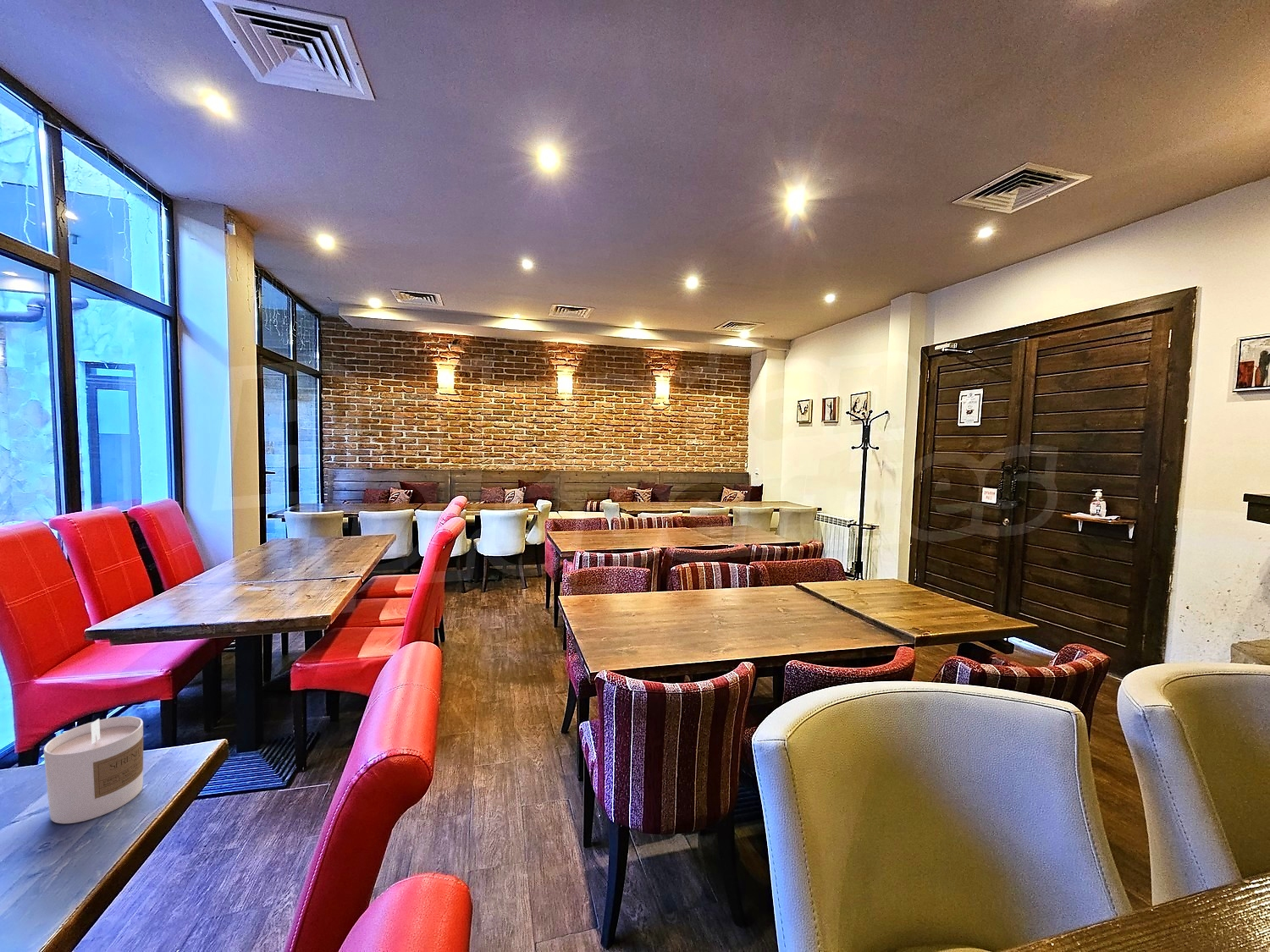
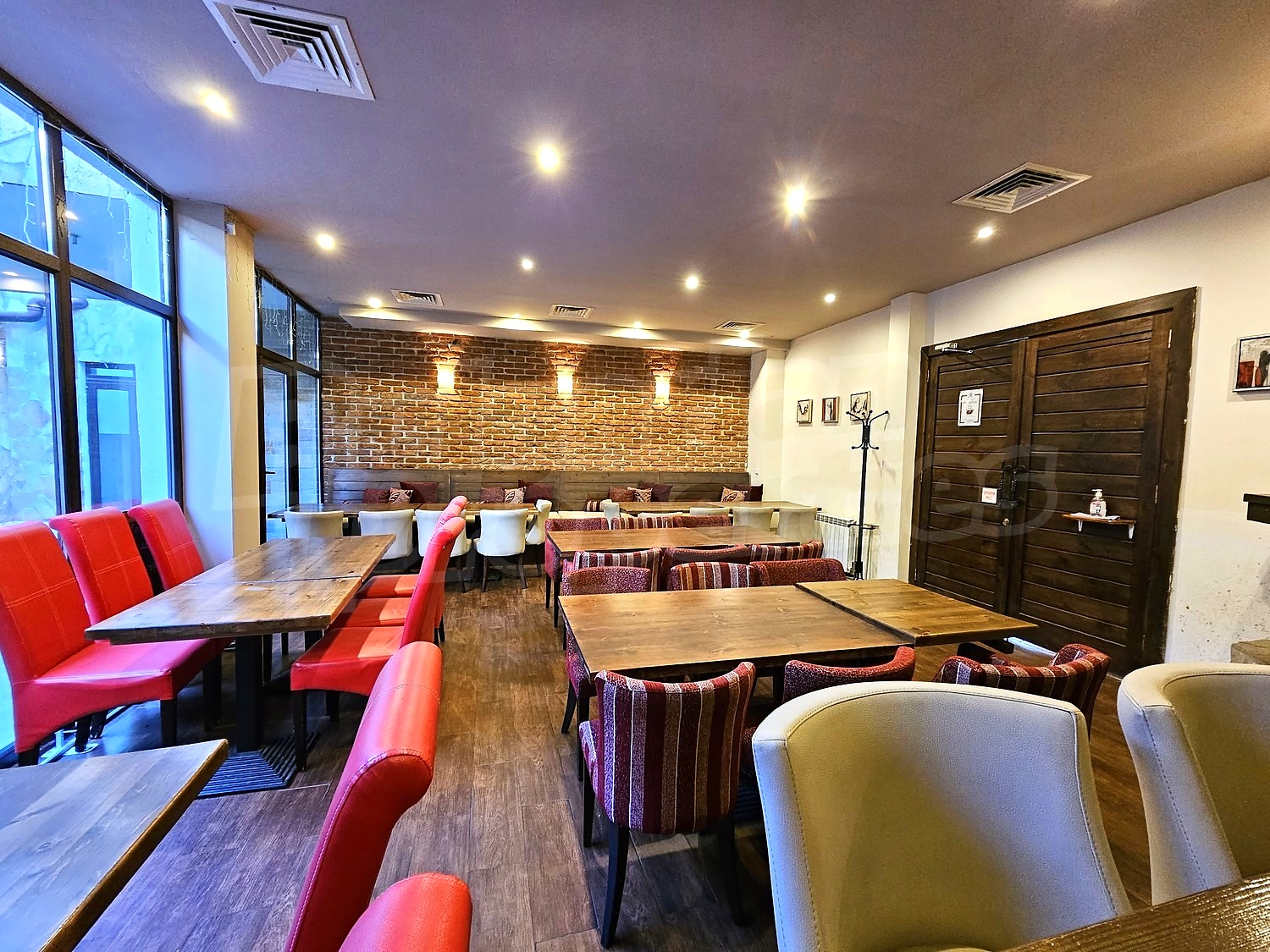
- candle [43,715,144,824]
